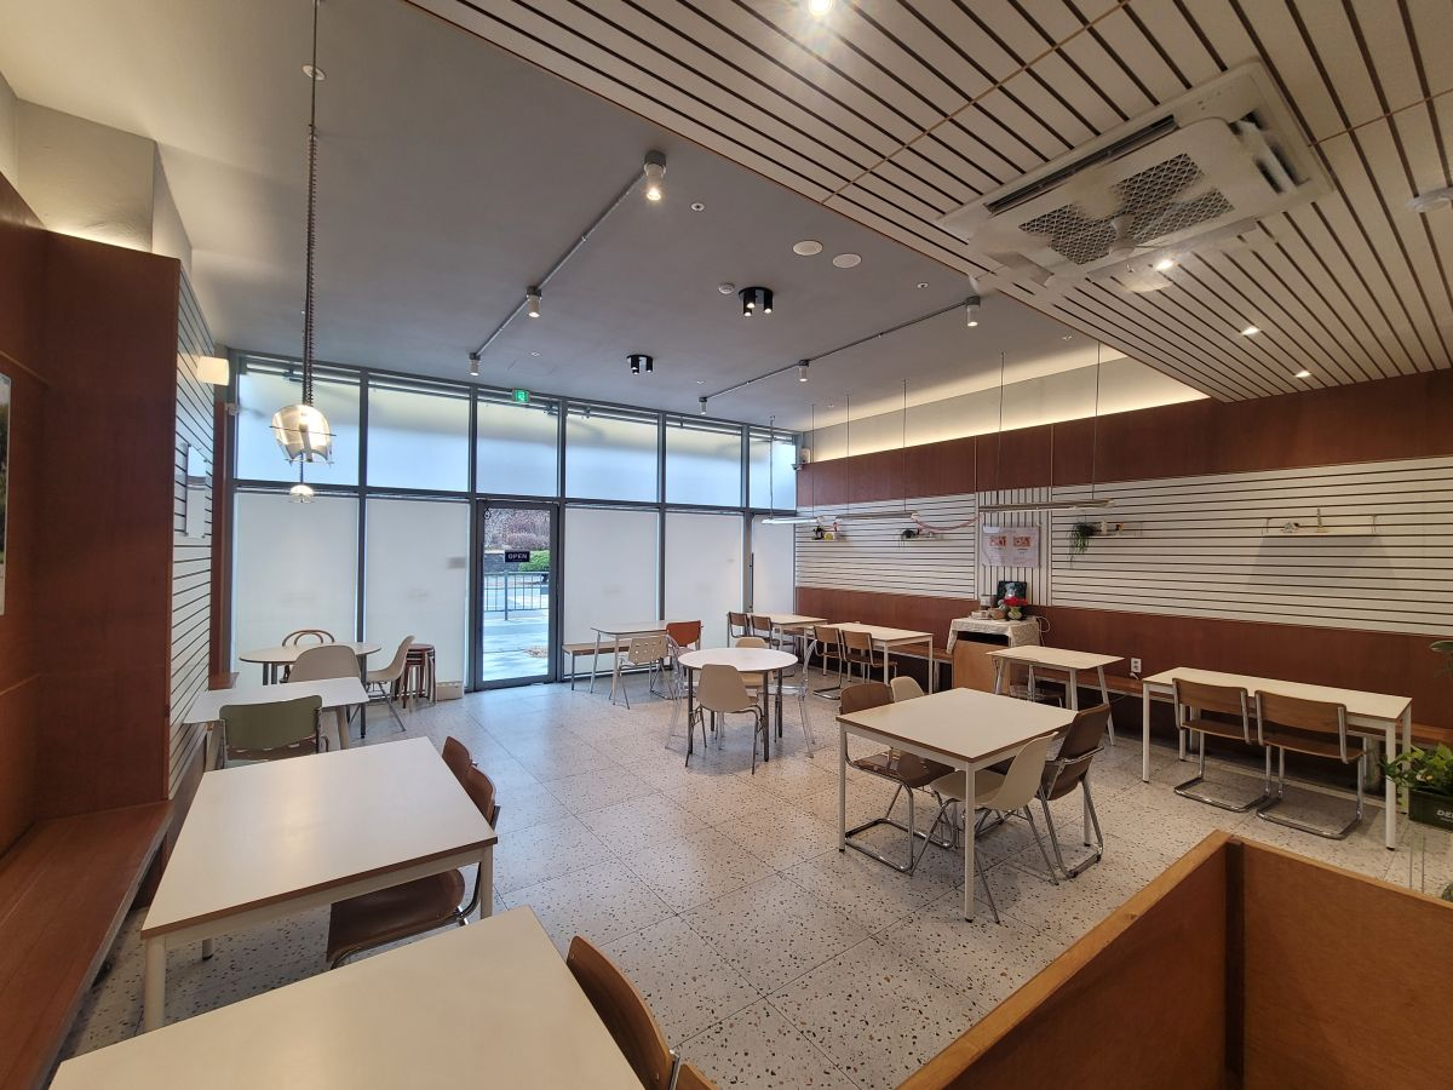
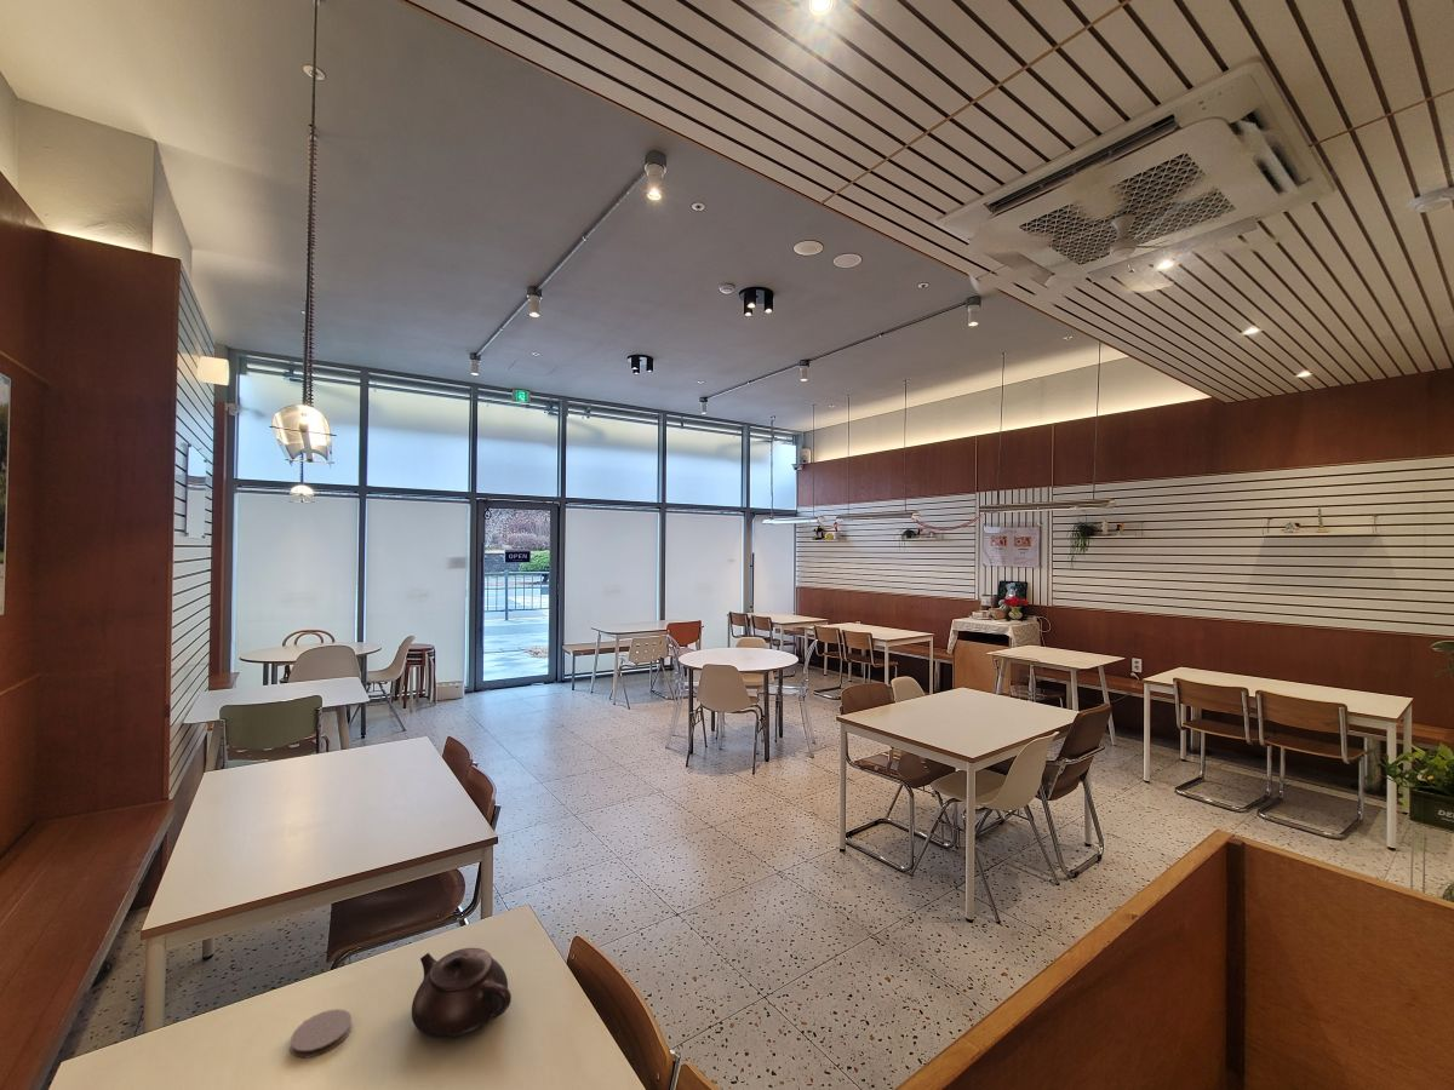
+ teapot [411,947,513,1039]
+ coaster [290,1008,353,1059]
